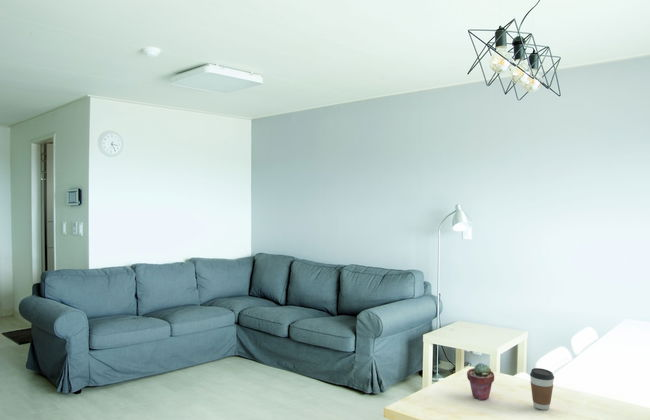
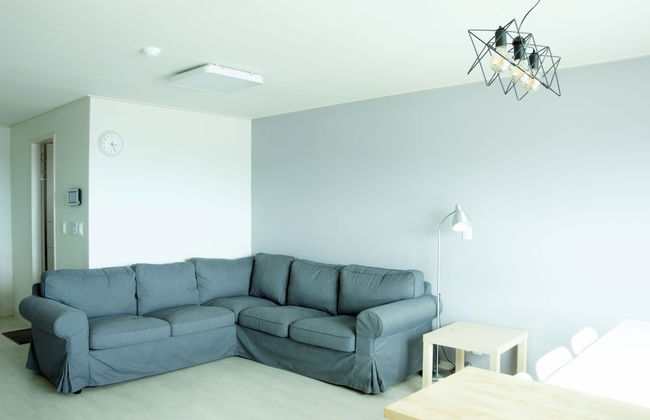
- potted succulent [466,362,495,401]
- coffee cup [529,367,555,411]
